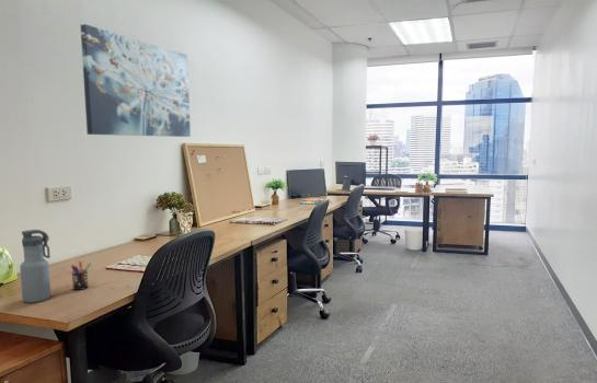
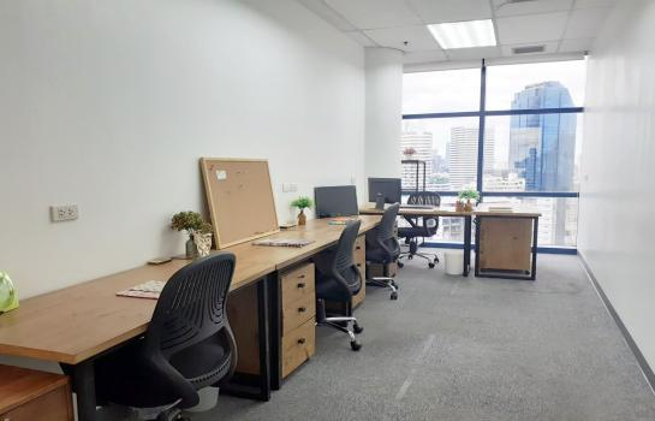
- wall art [80,23,192,138]
- pen holder [70,259,92,291]
- water bottle [19,229,51,304]
